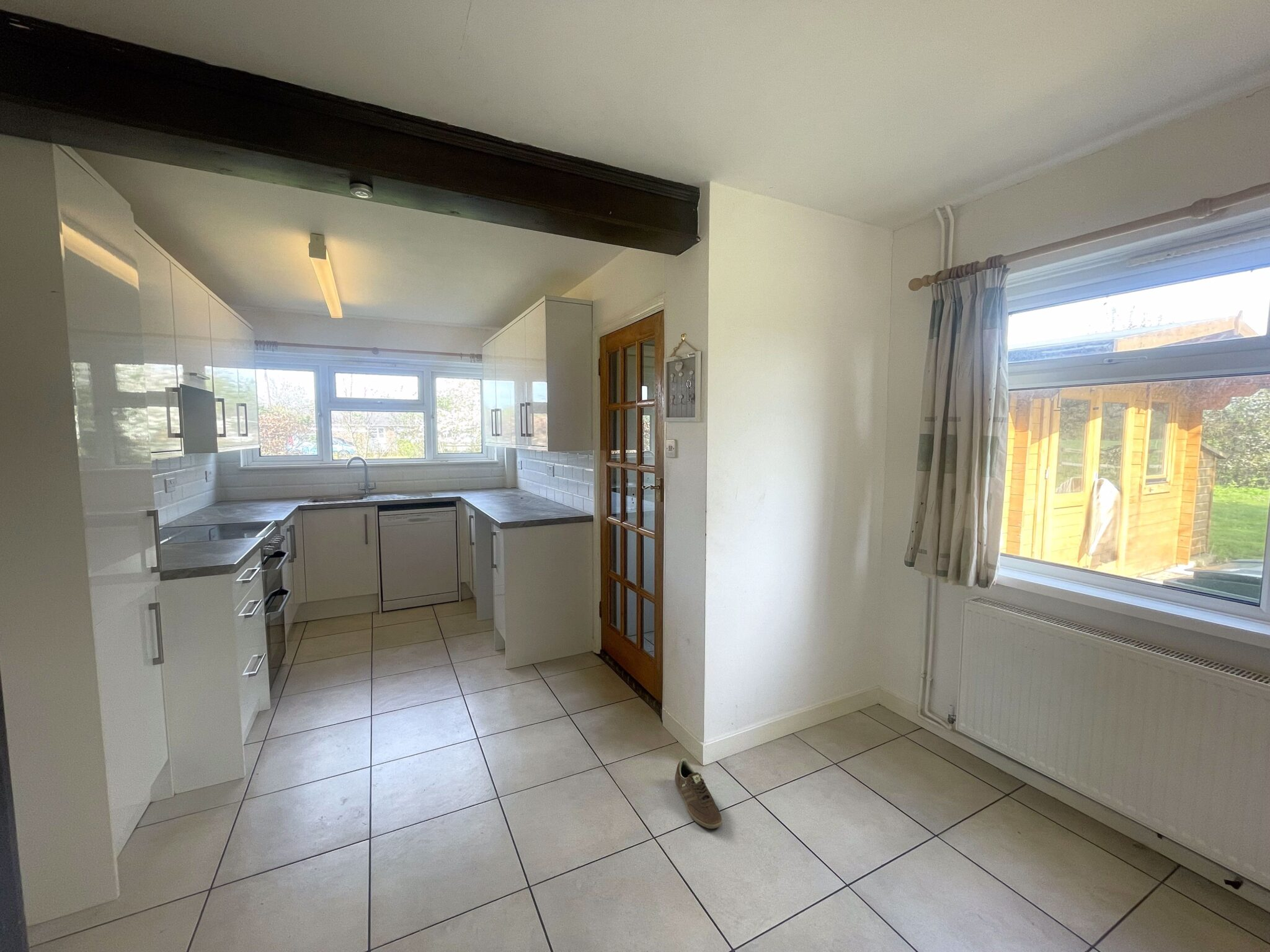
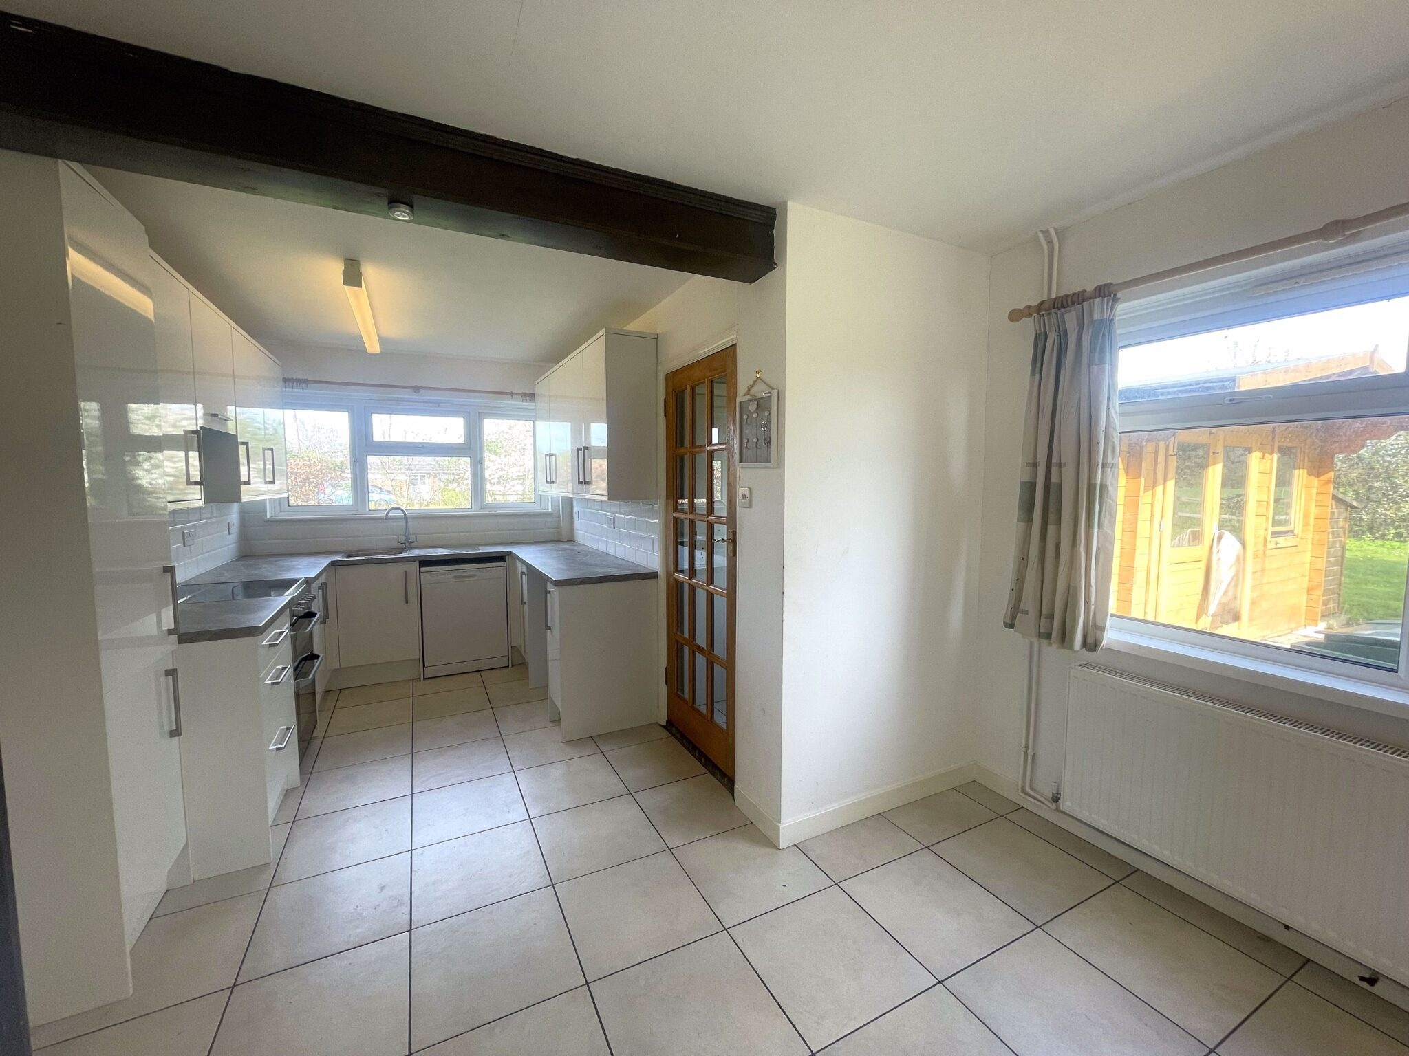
- sneaker [674,757,723,829]
